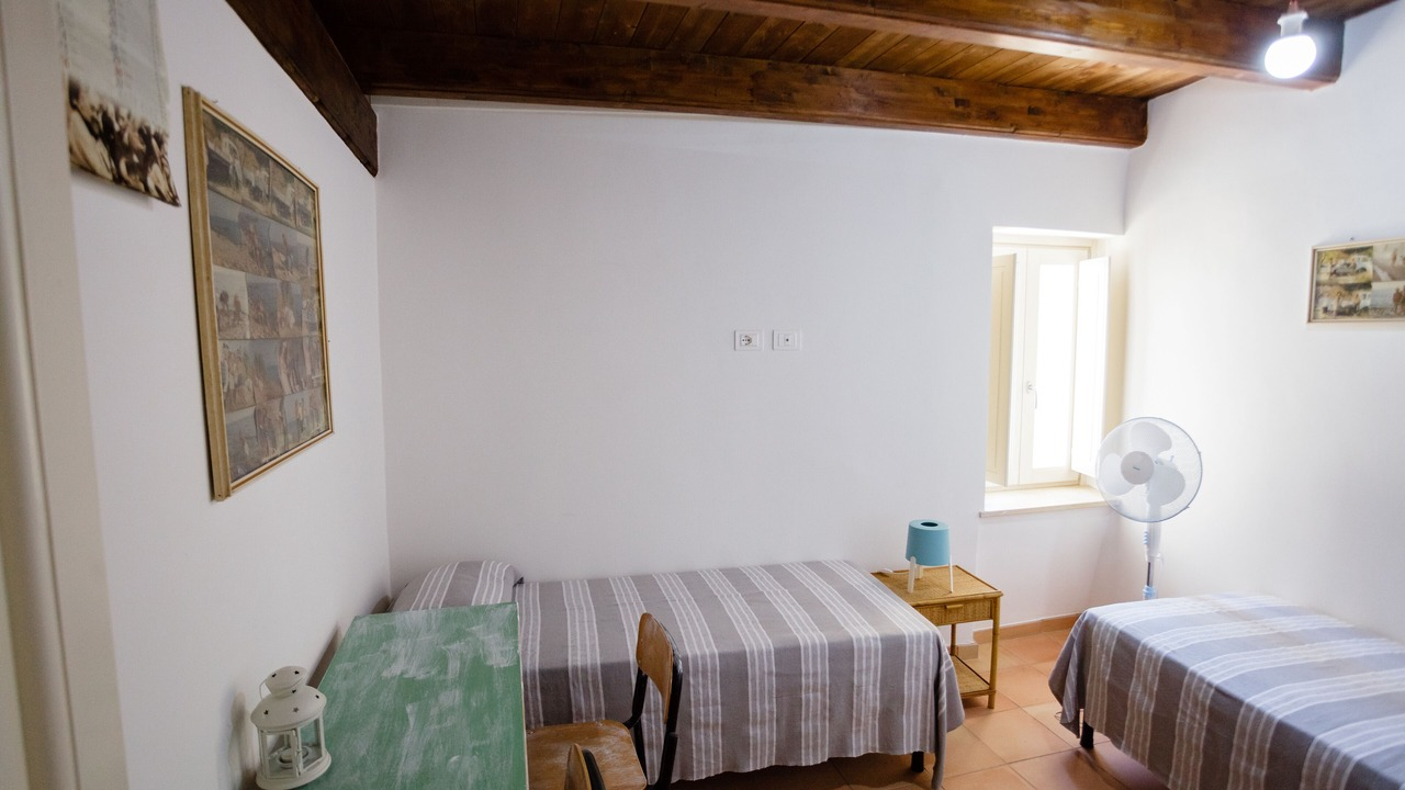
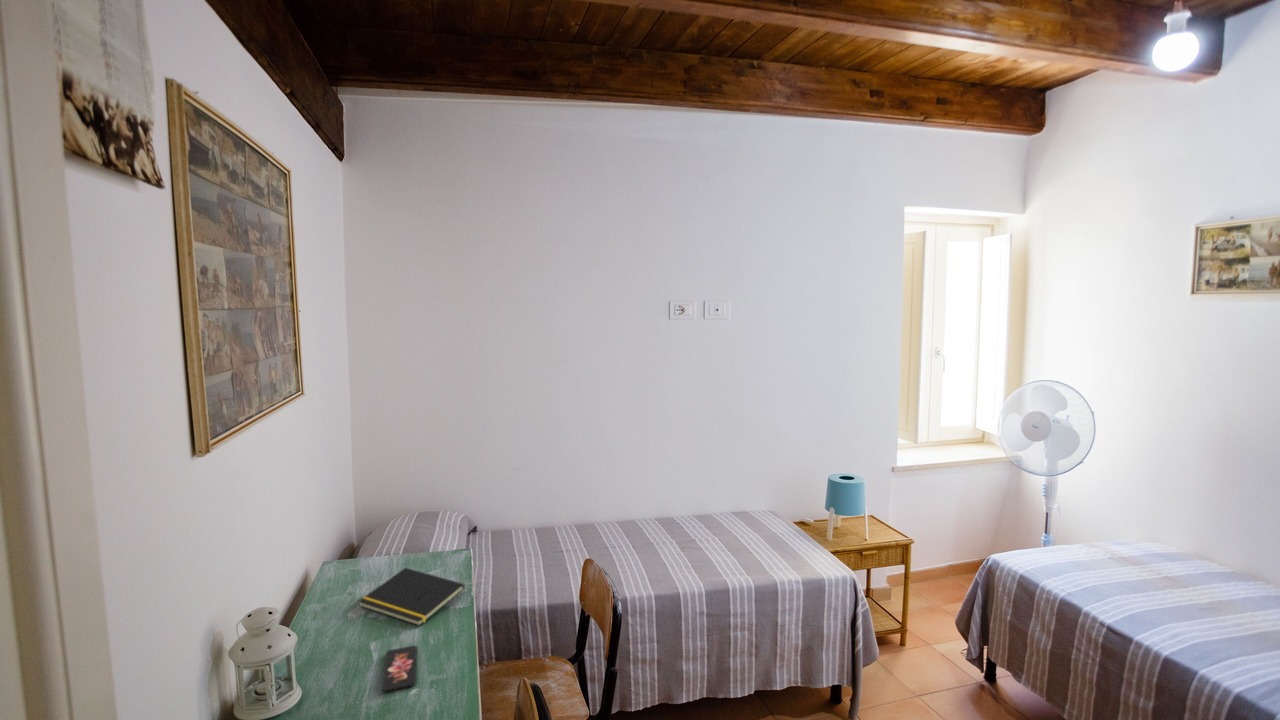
+ notepad [357,567,466,627]
+ smartphone [381,645,418,692]
